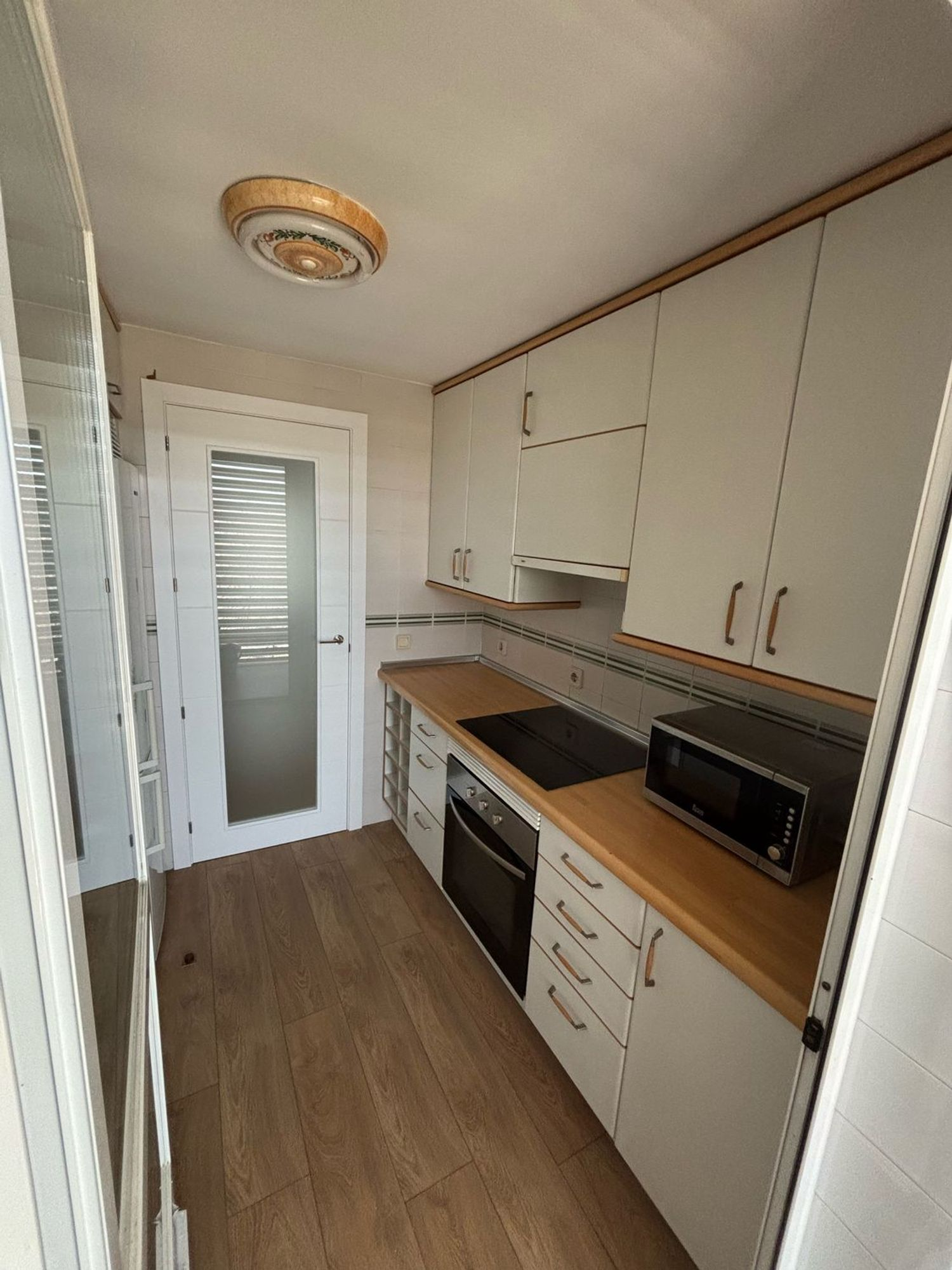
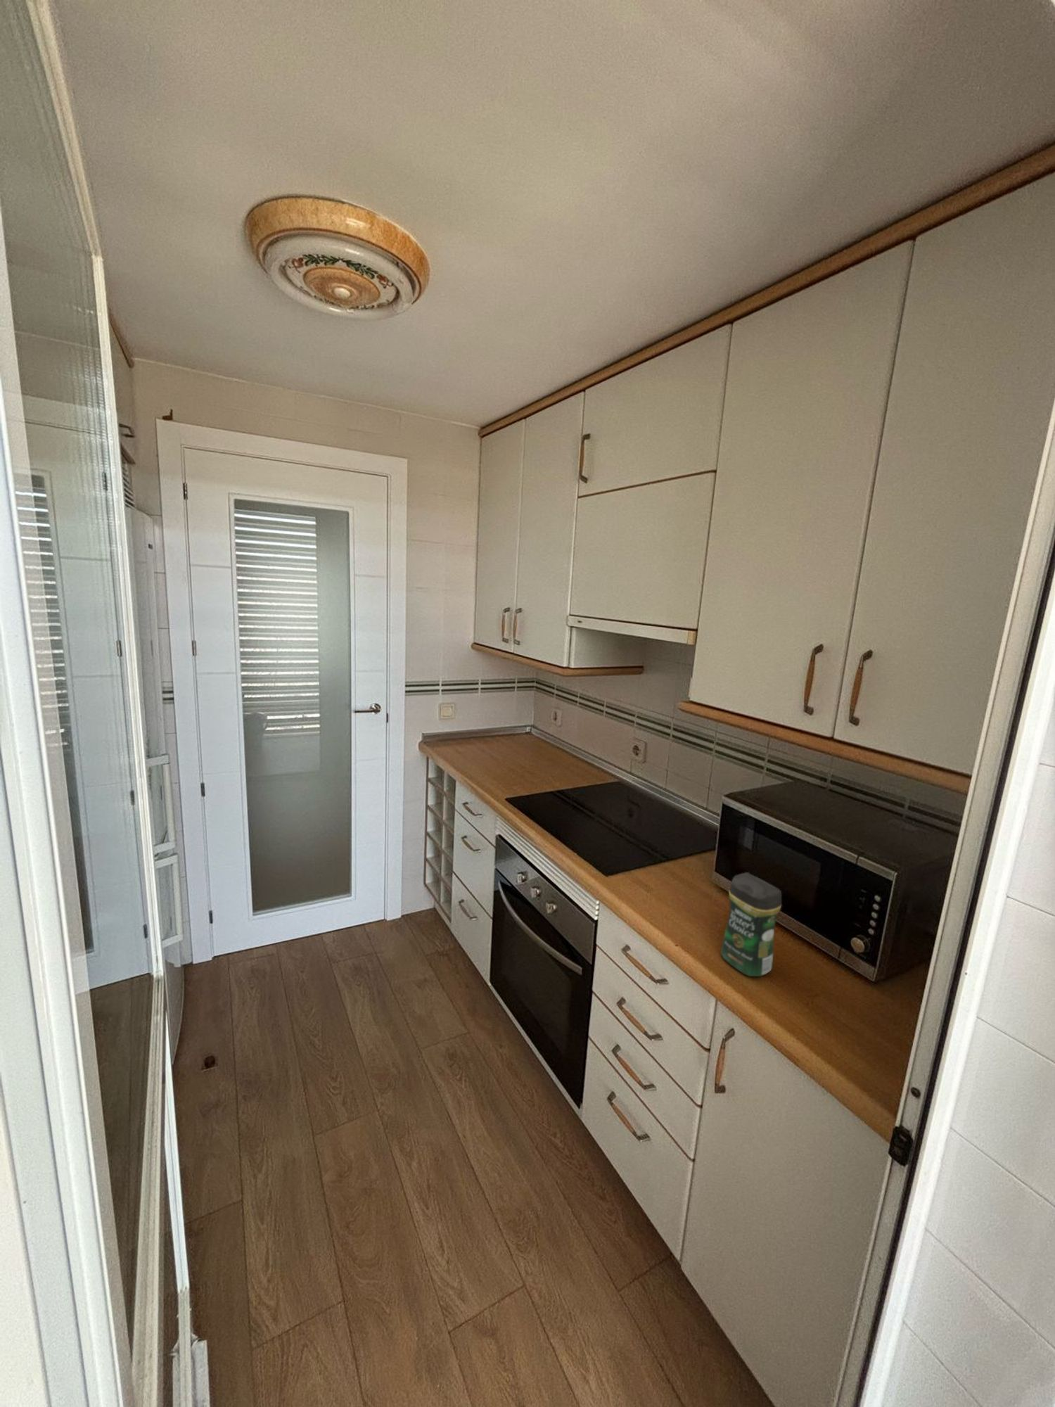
+ coffee jar [720,872,782,977]
